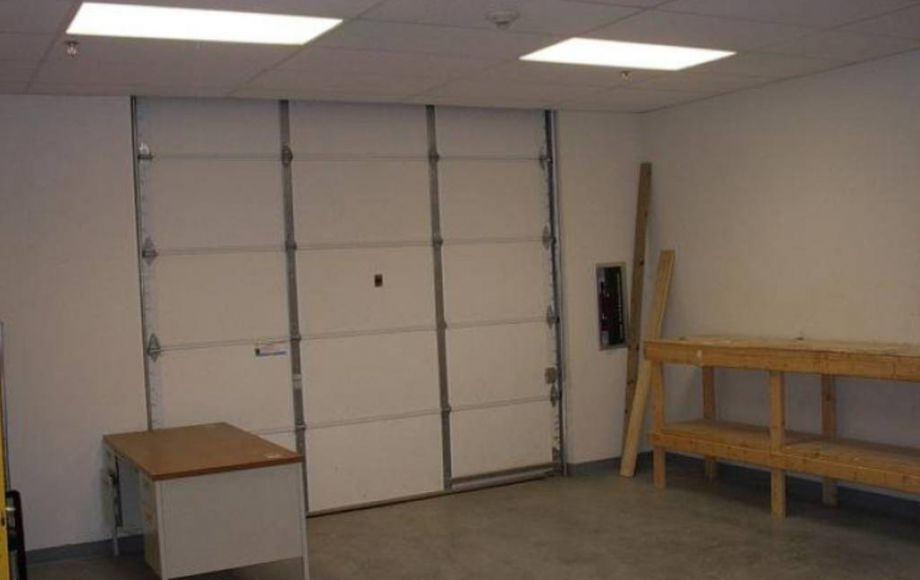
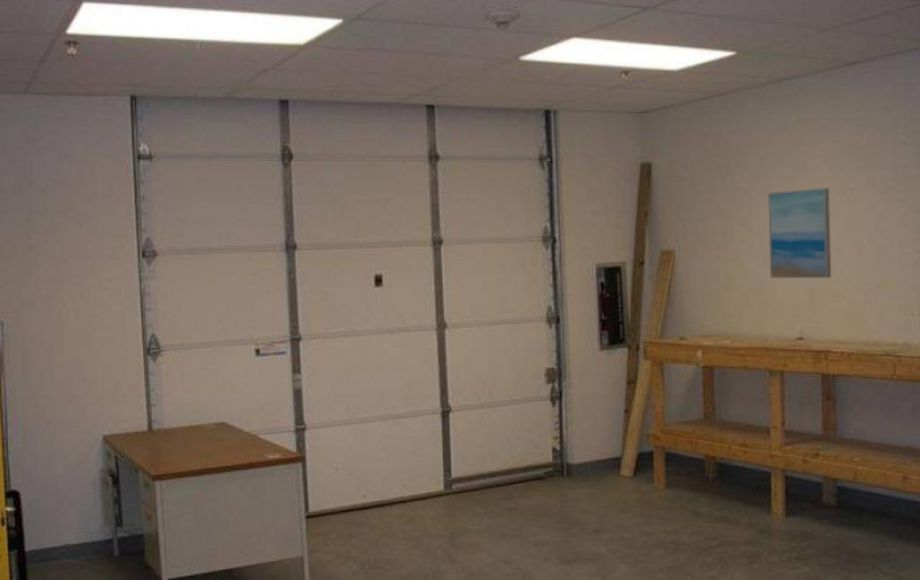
+ wall art [767,187,832,279]
